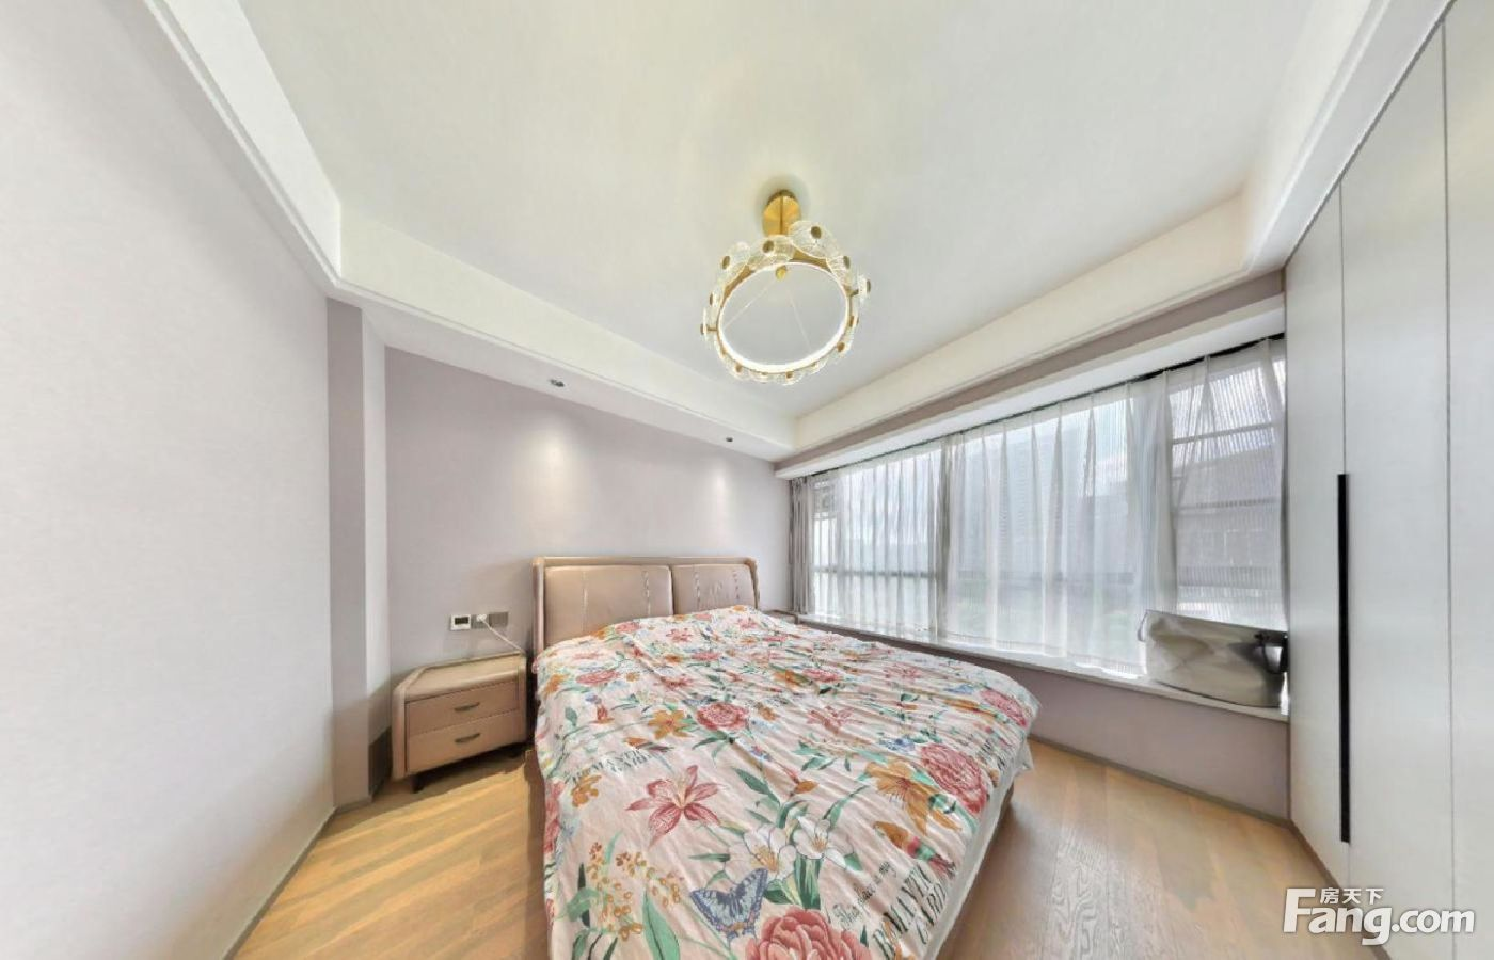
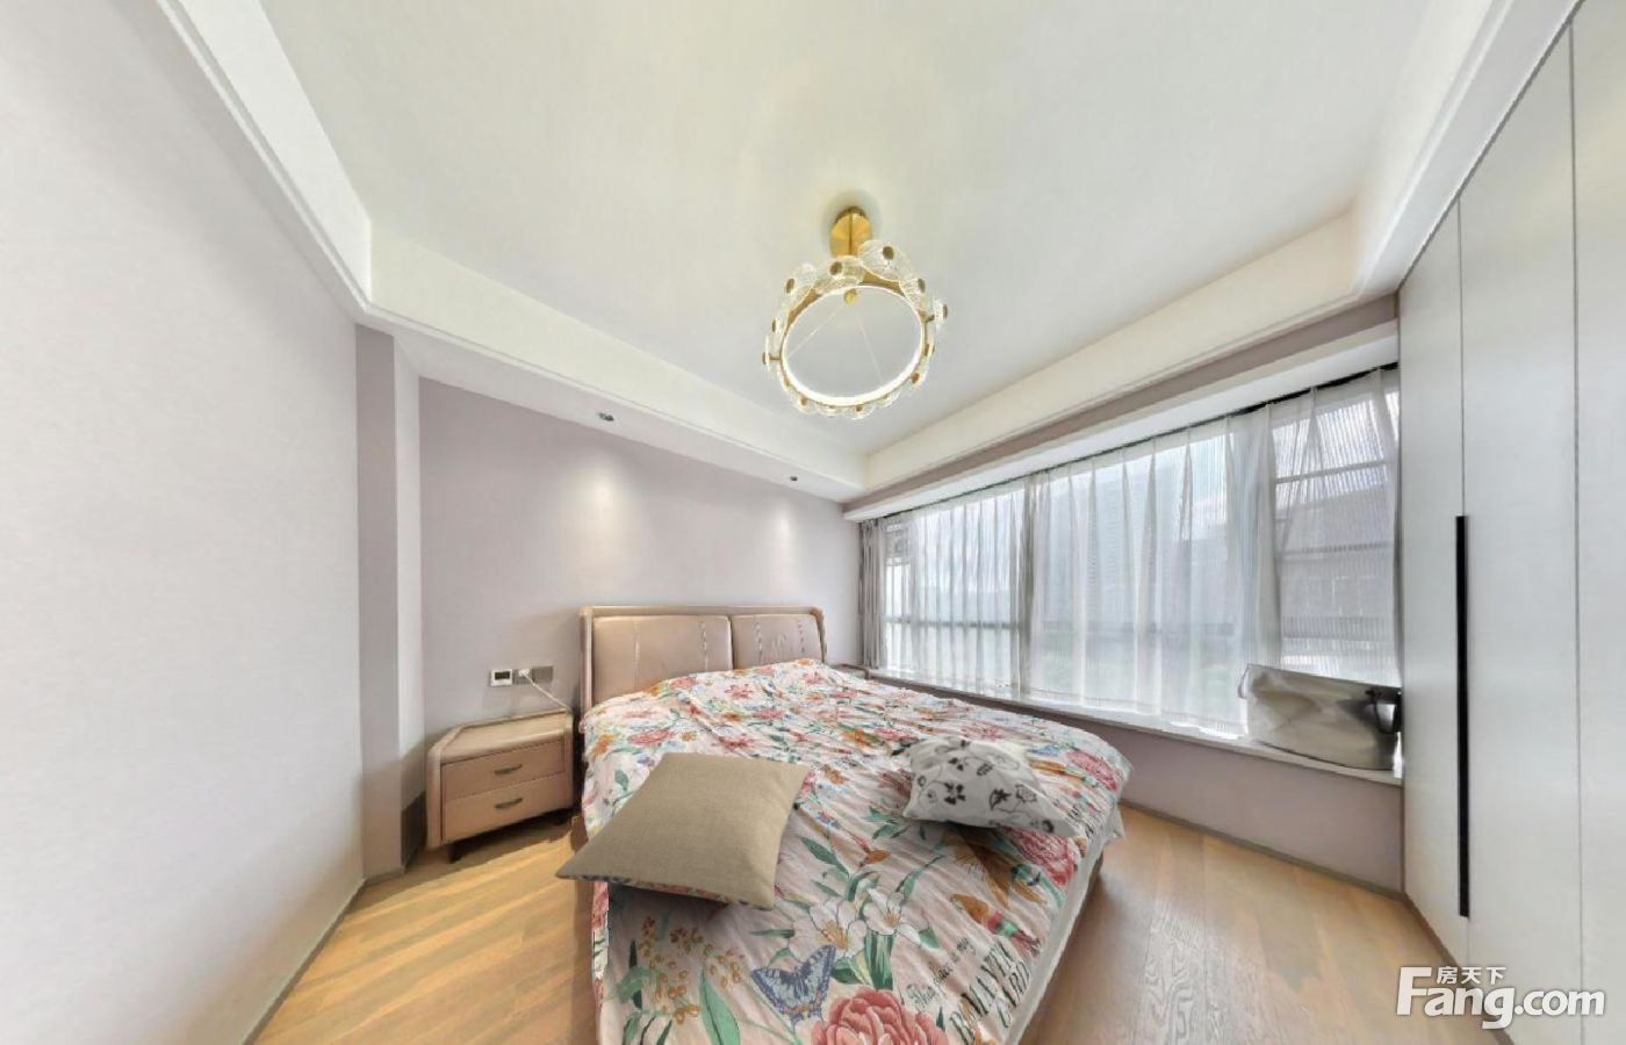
+ pillow [552,750,813,912]
+ decorative pillow [898,735,1081,840]
